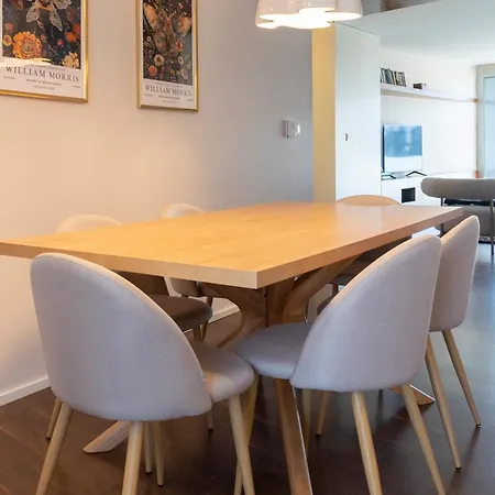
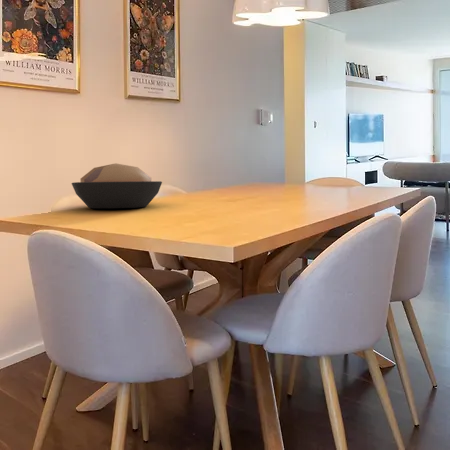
+ decorative bowl [71,162,163,209]
